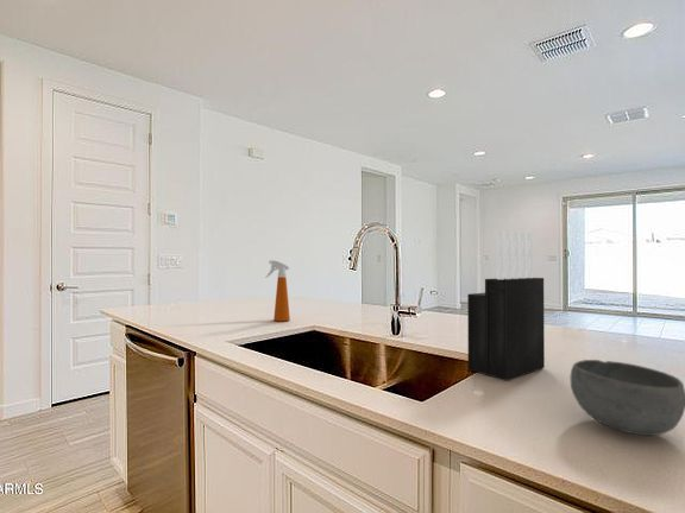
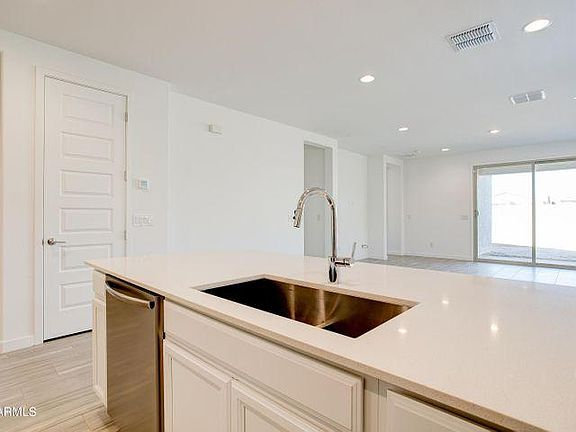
- spray bottle [264,259,291,322]
- knife block [466,229,546,381]
- bowl [570,359,685,437]
